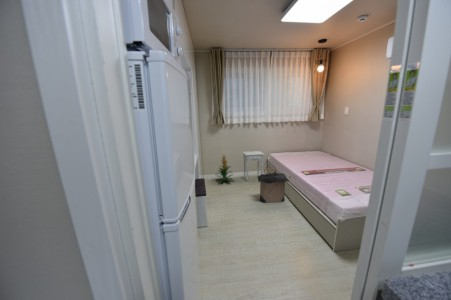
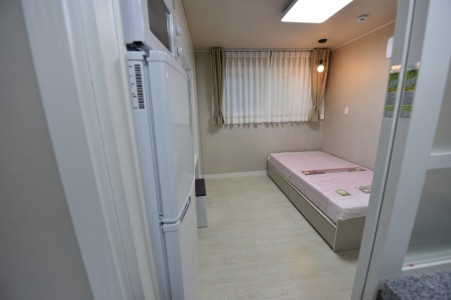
- nightstand [242,150,265,182]
- laundry hamper [257,168,290,204]
- indoor plant [214,152,236,185]
